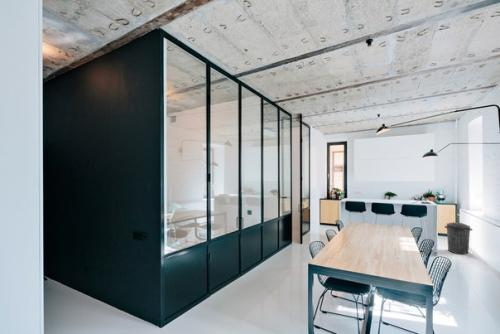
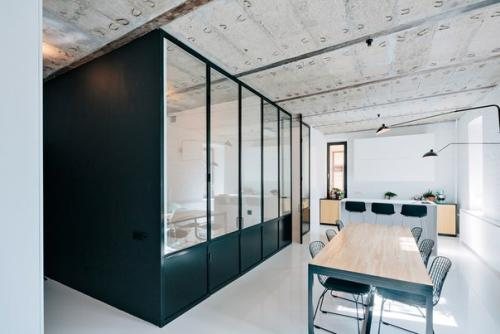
- trash can [444,220,473,255]
